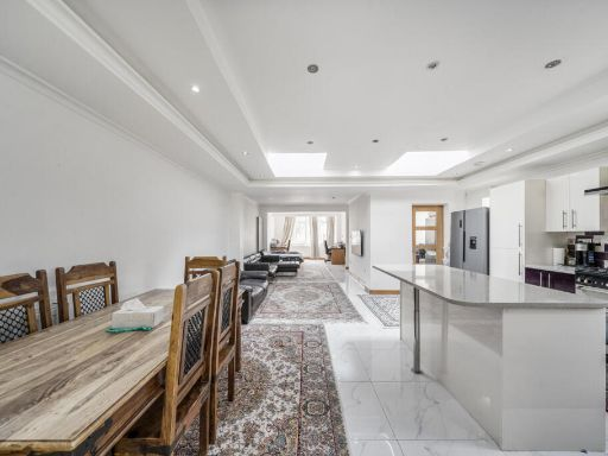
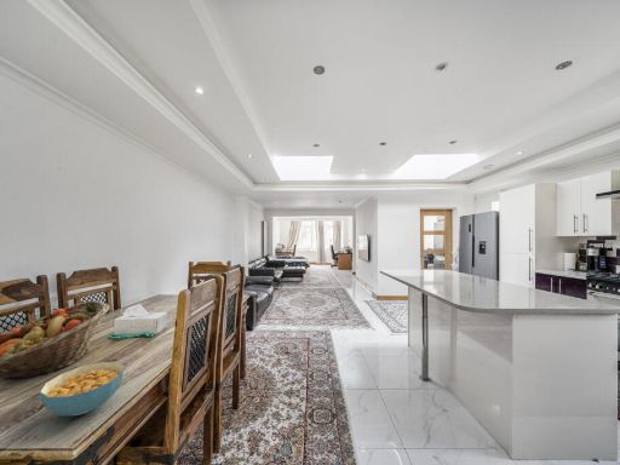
+ cereal bowl [39,361,126,417]
+ fruit basket [0,300,110,381]
